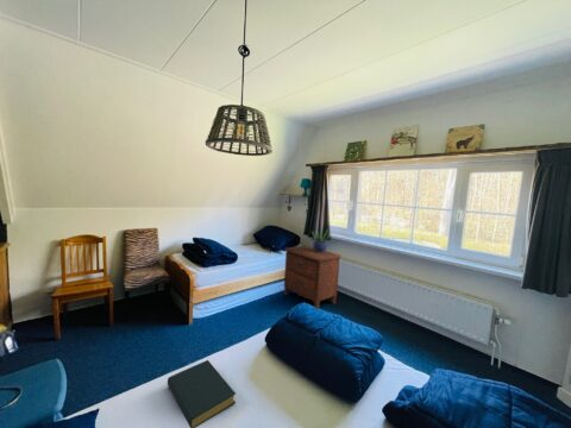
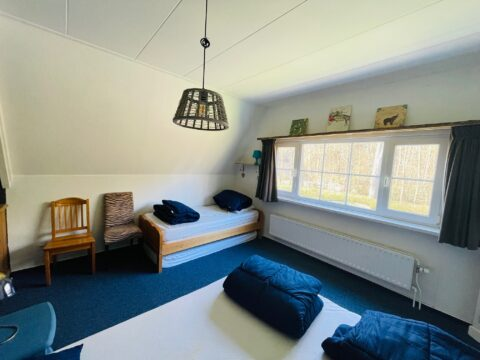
- hardback book [167,359,237,428]
- nightstand [282,245,343,309]
- potted plant [310,227,333,252]
